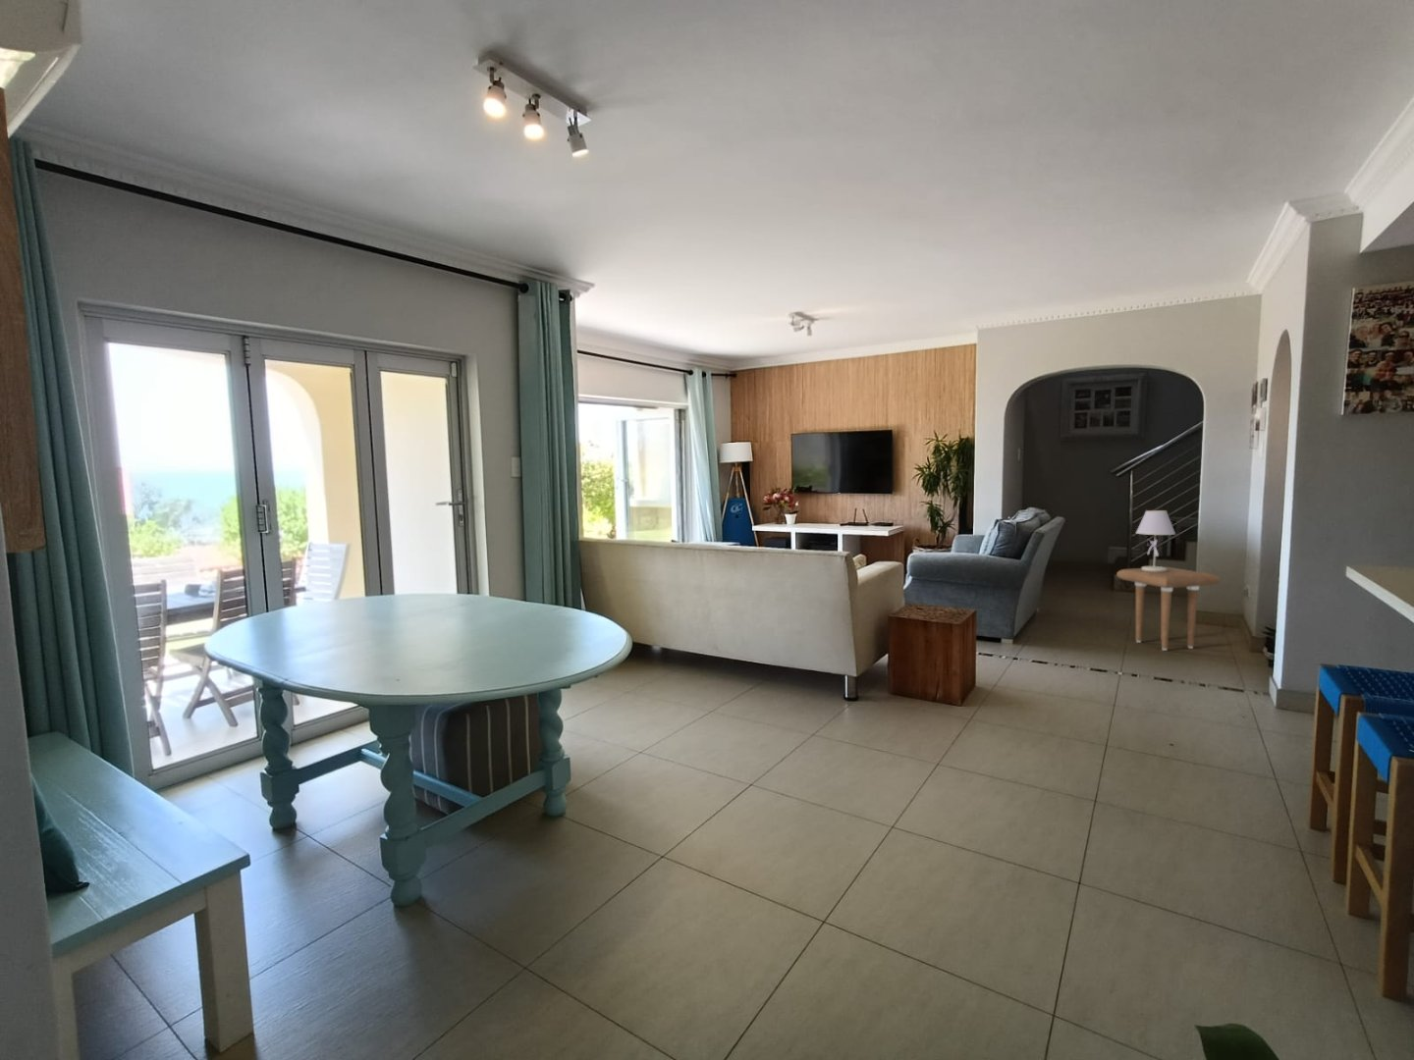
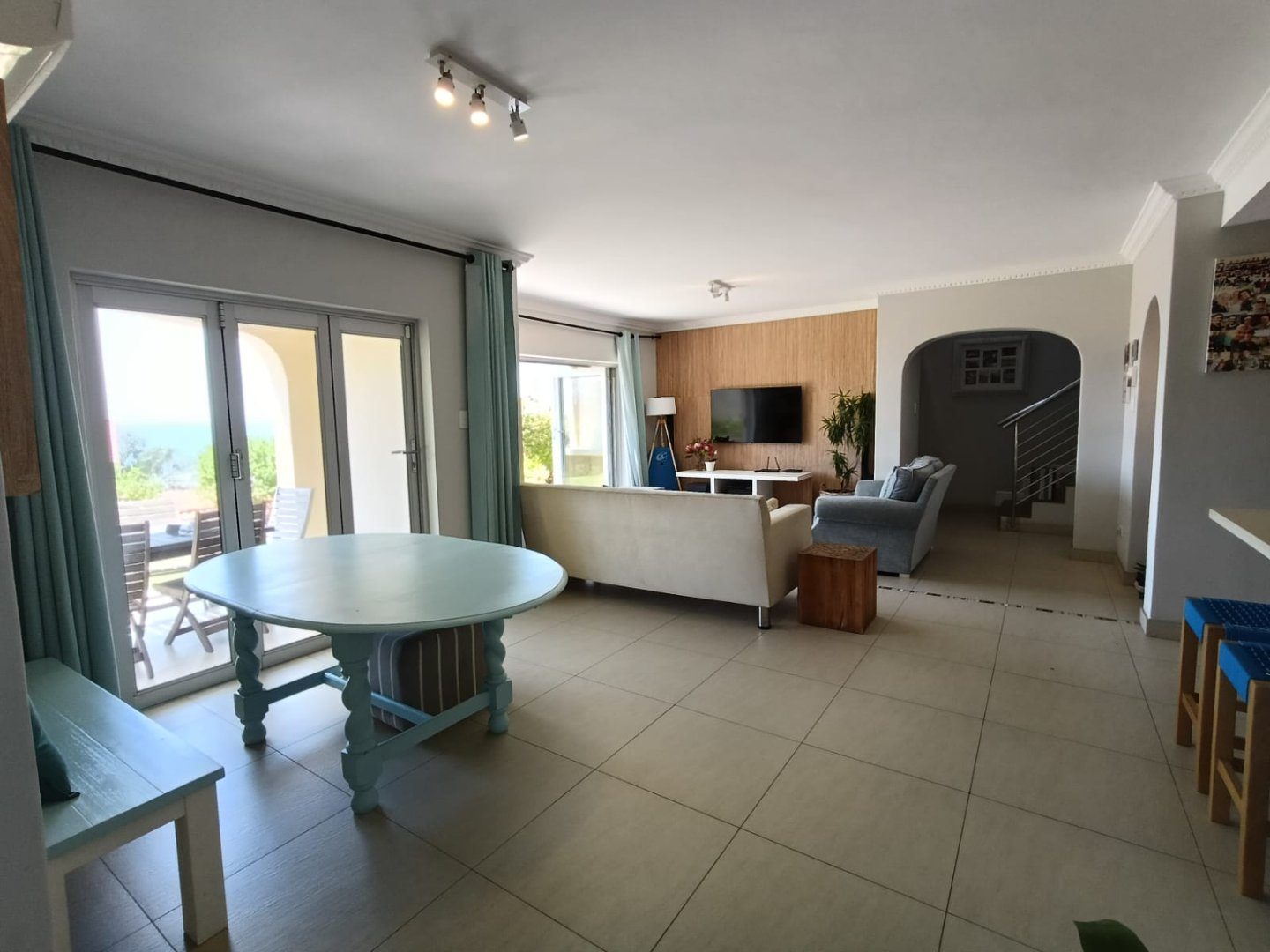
- table lamp [1136,509,1177,572]
- side table [1116,567,1221,651]
